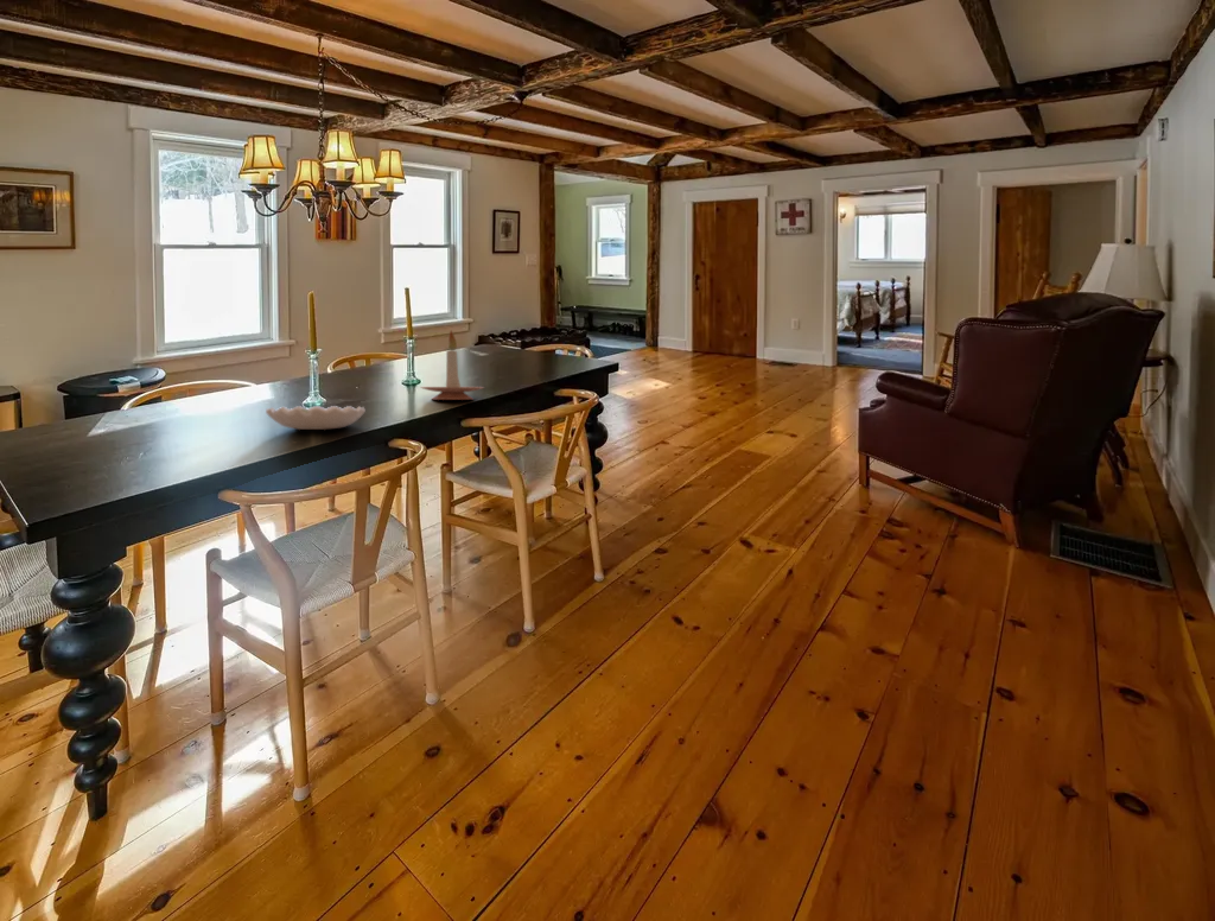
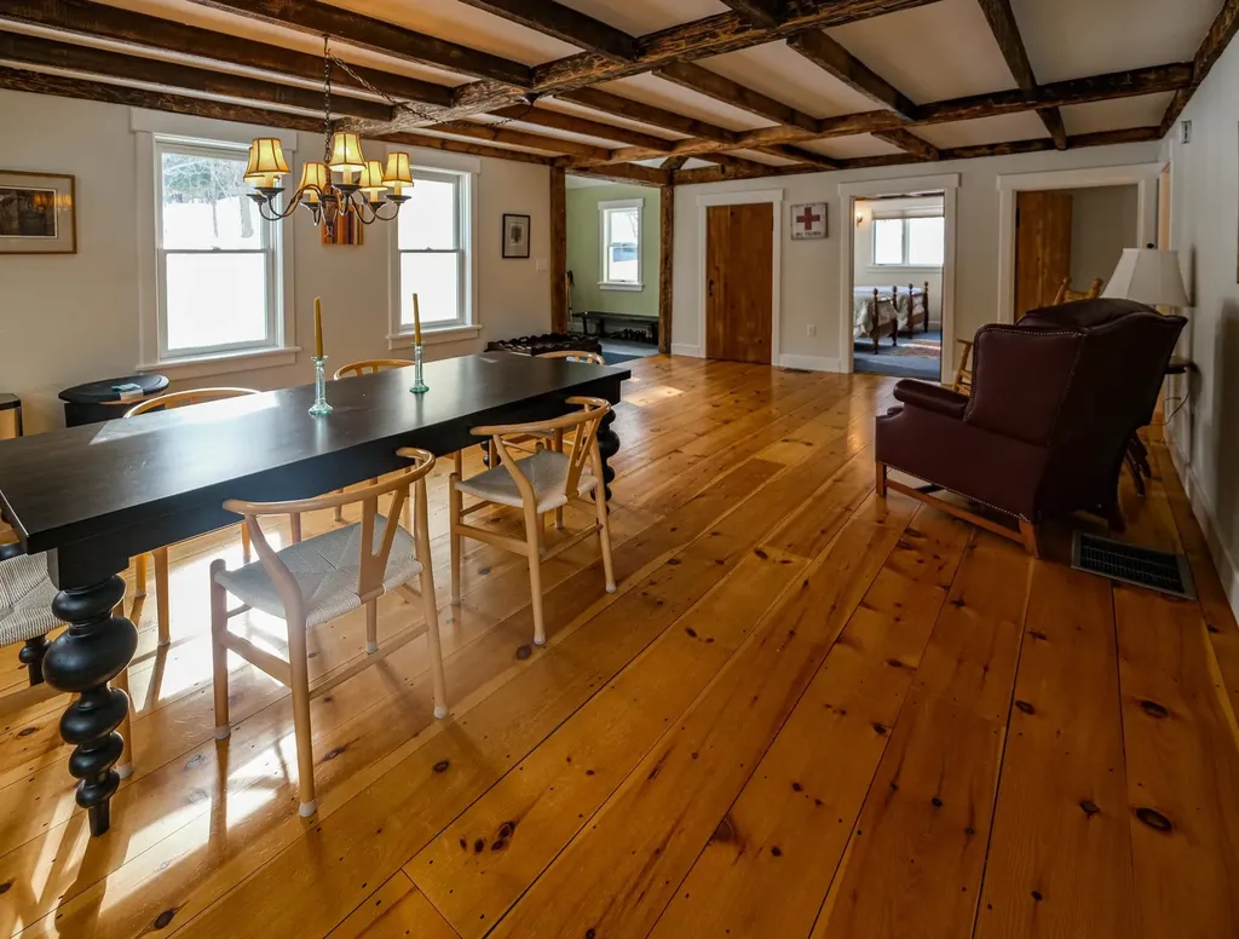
- decorative bowl [265,405,367,431]
- candle holder [419,329,485,401]
